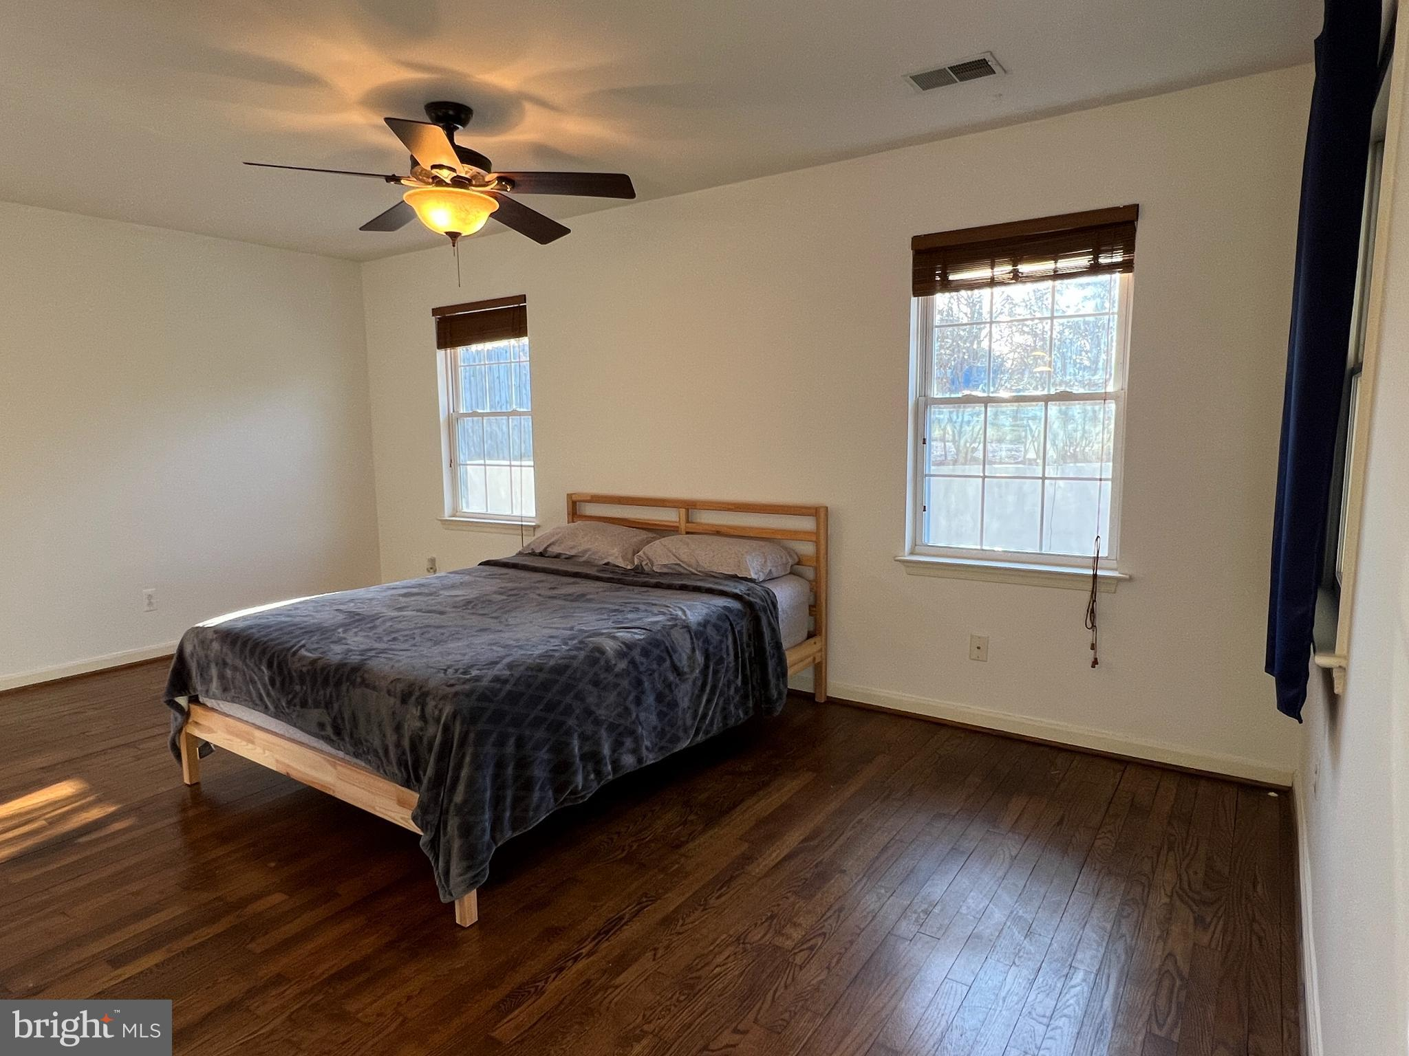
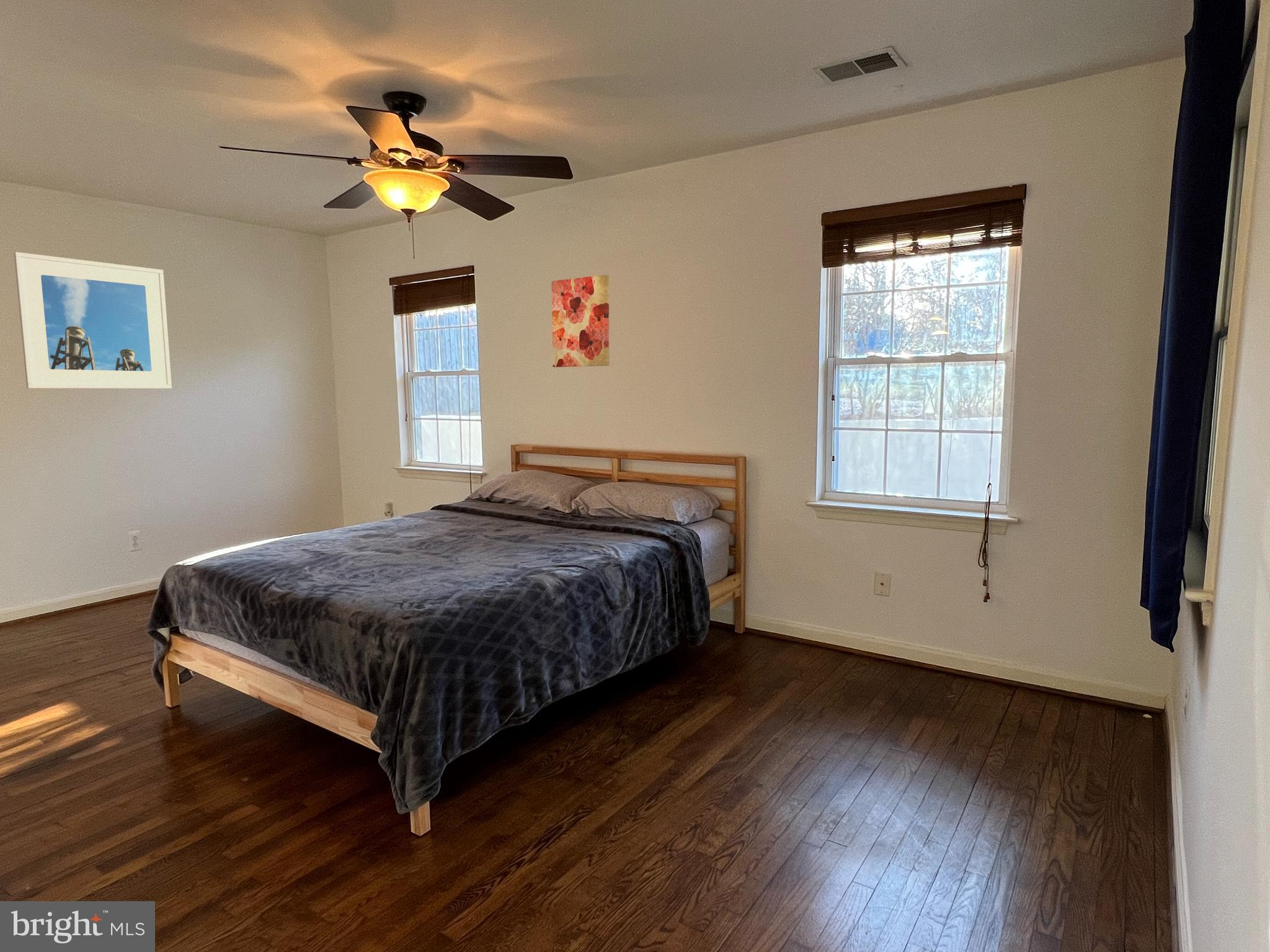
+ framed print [14,251,172,389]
+ wall art [551,274,610,368]
